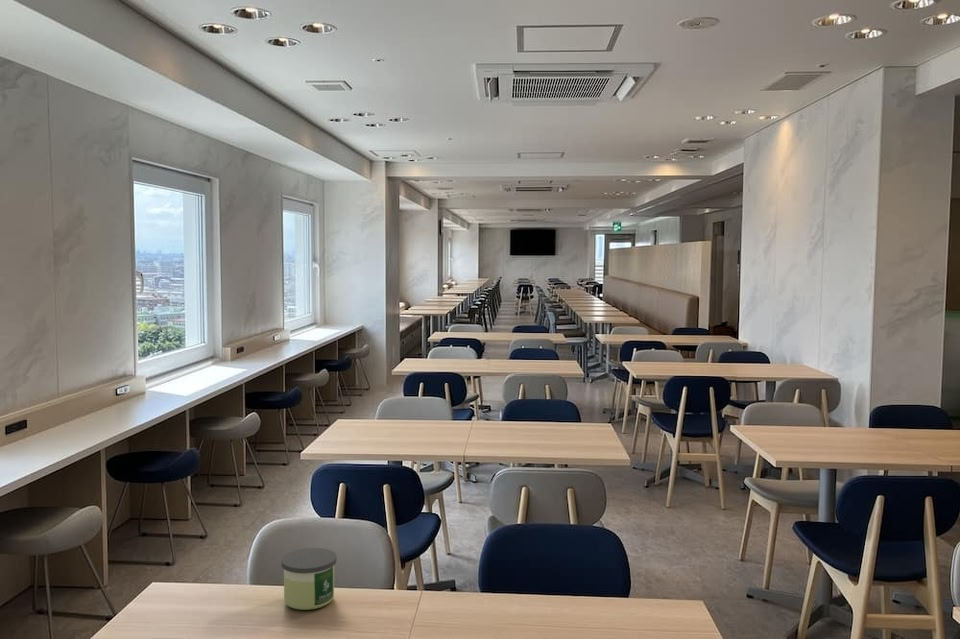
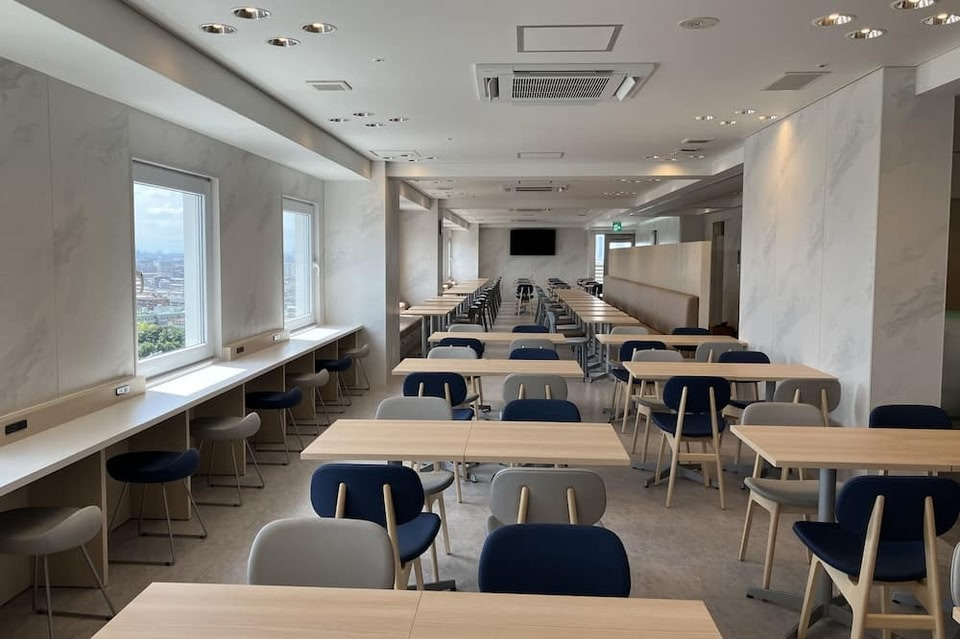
- candle [280,547,338,611]
